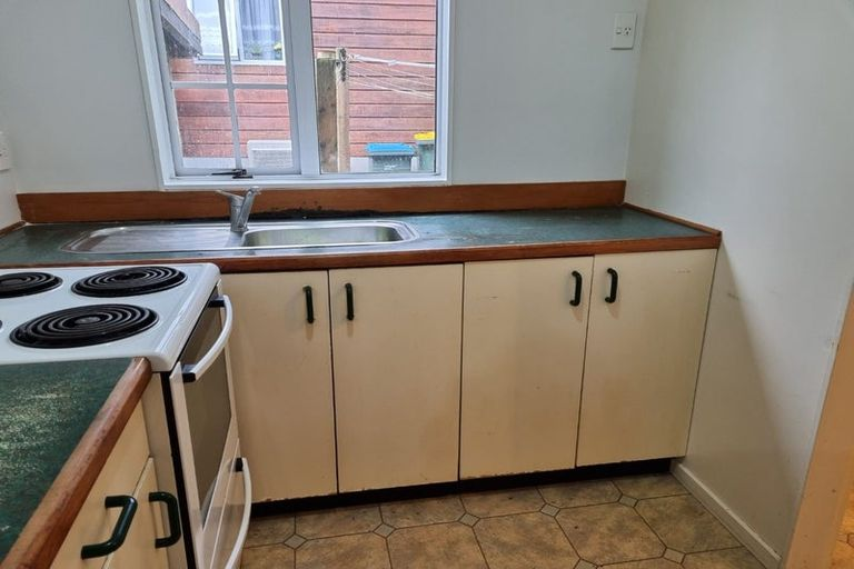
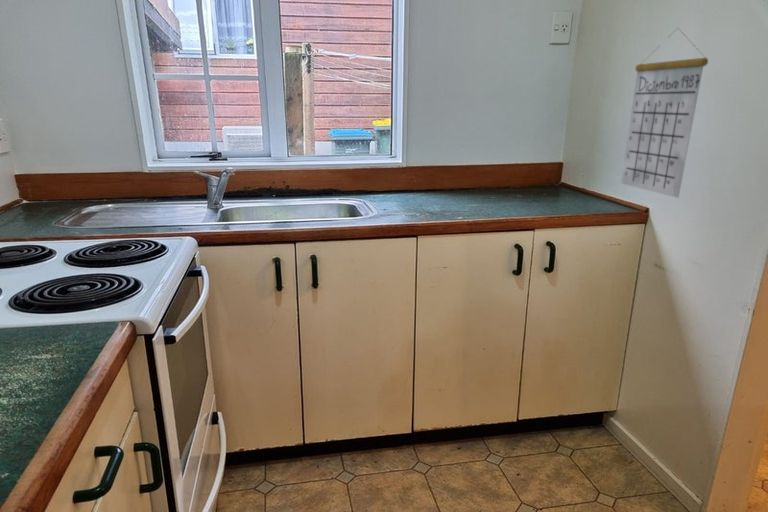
+ calendar [620,27,709,199]
